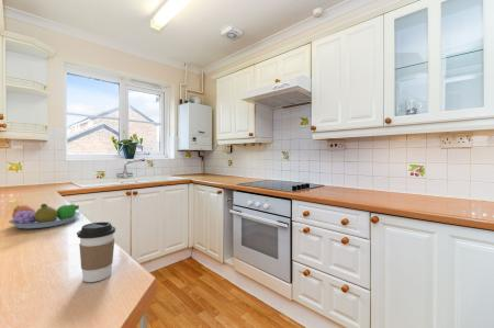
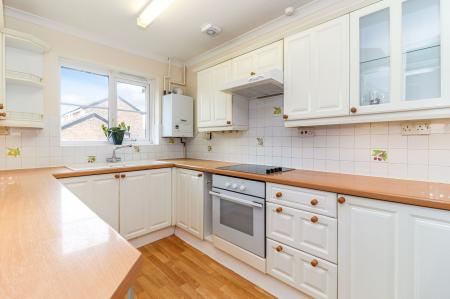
- coffee cup [76,220,116,283]
- fruit bowl [8,203,81,229]
